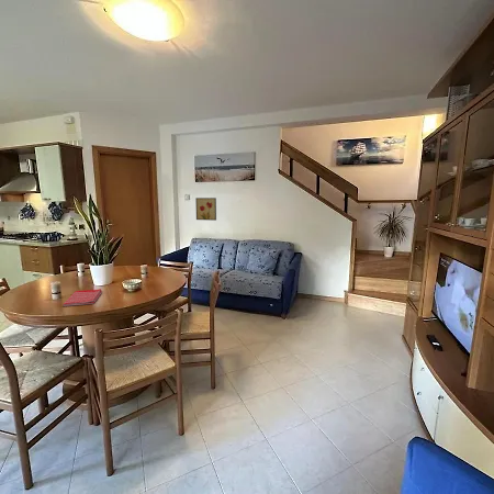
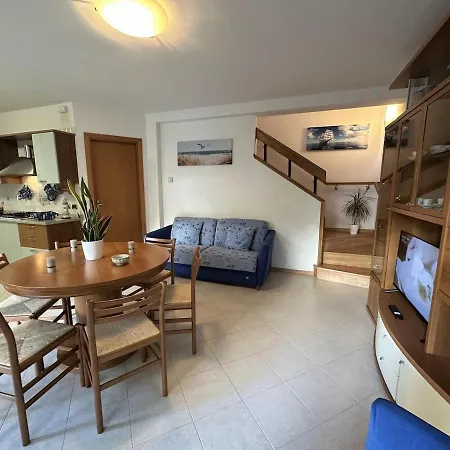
- dish towel [61,288,103,307]
- wall art [194,197,217,222]
